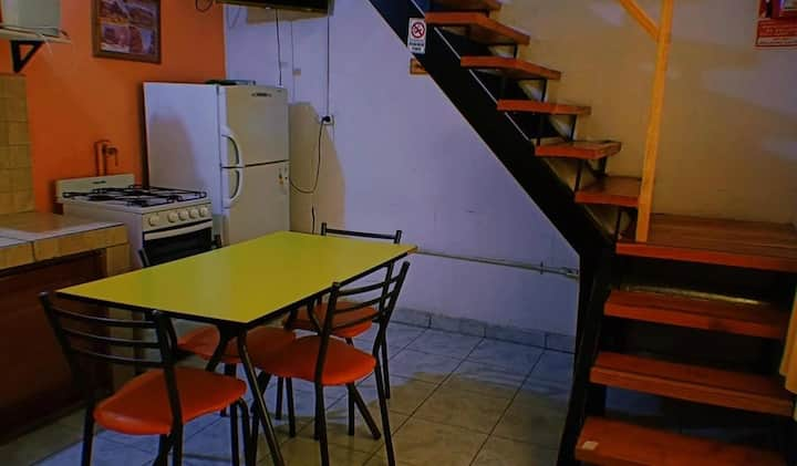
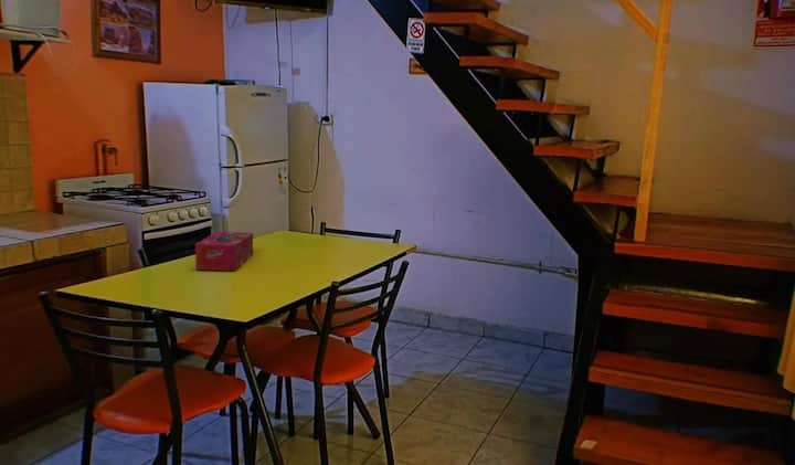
+ tissue box [194,231,254,272]
